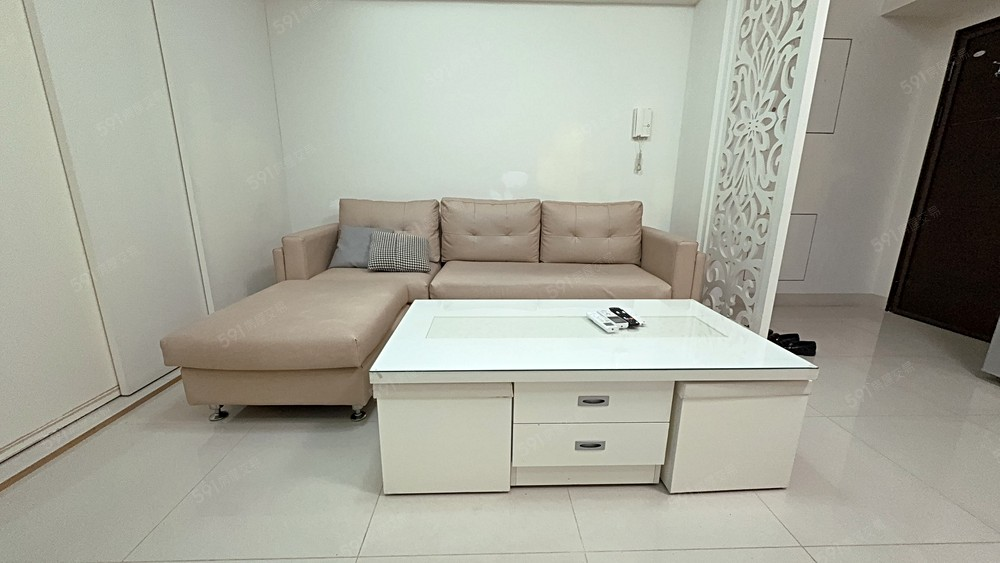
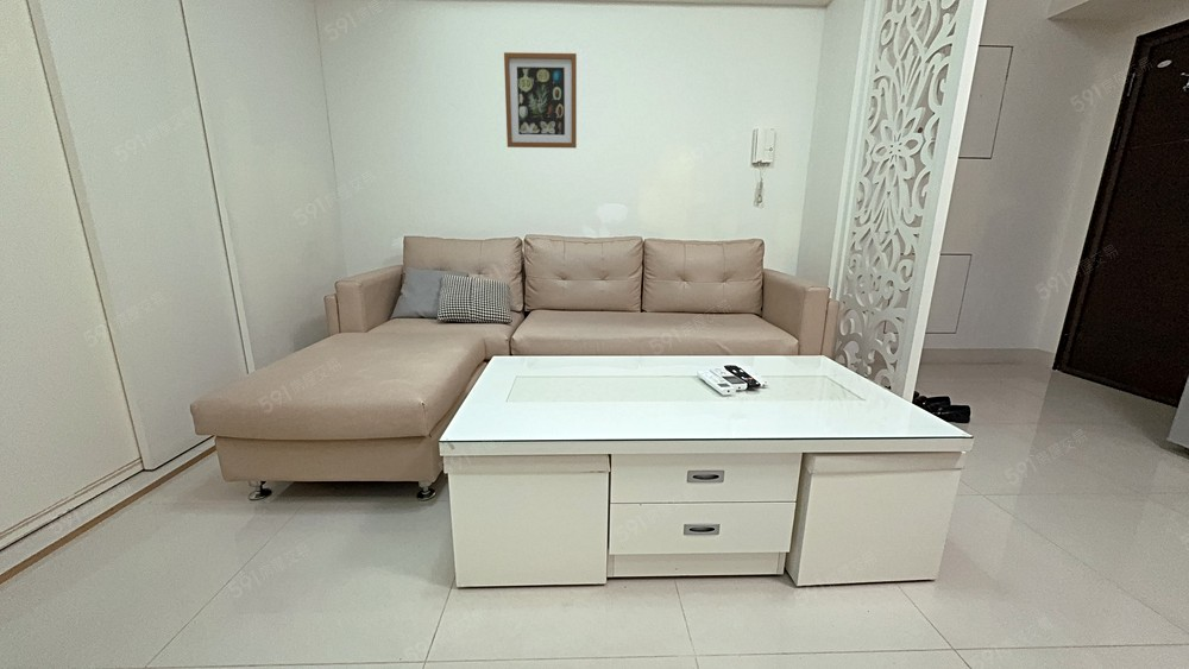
+ wall art [503,51,578,150]
